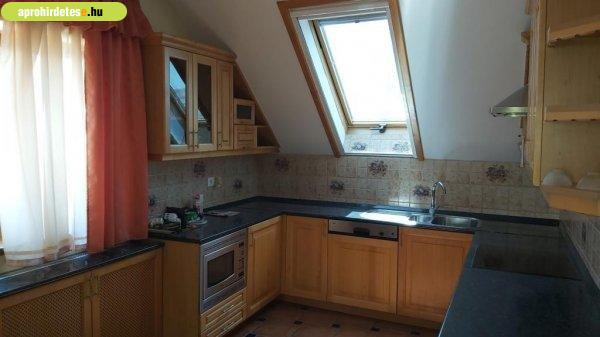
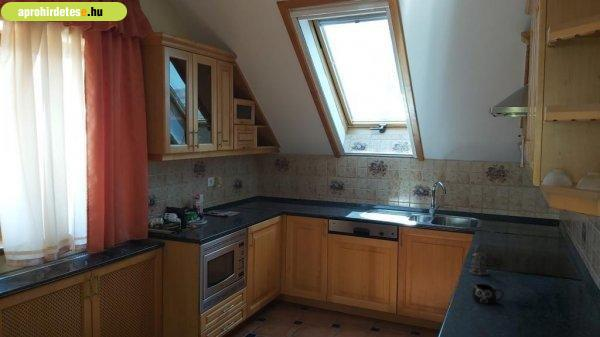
+ pepper shaker [469,252,489,276]
+ mug [471,283,505,305]
